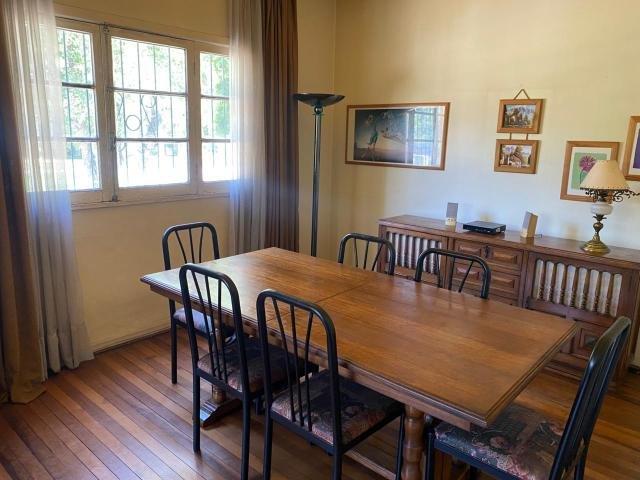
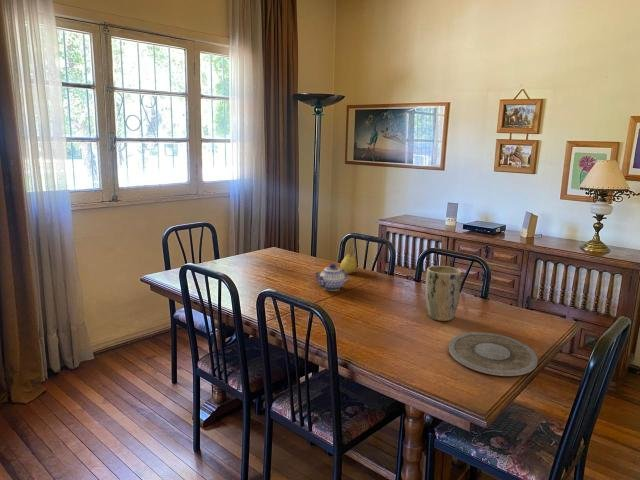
+ teapot [313,263,351,292]
+ plant pot [424,265,462,322]
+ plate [448,331,539,377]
+ fruit [339,250,358,275]
